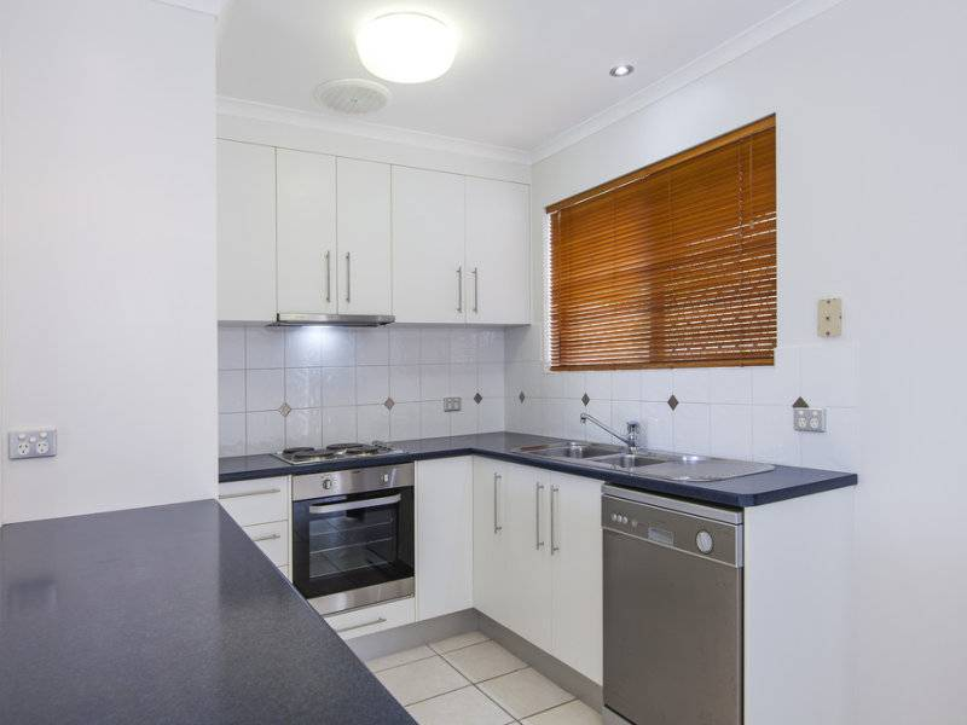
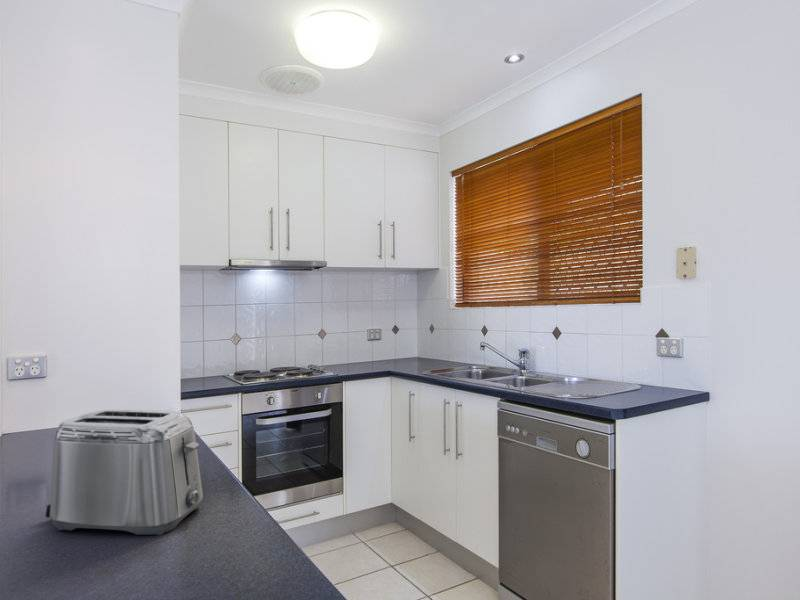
+ toaster [44,409,204,536]
